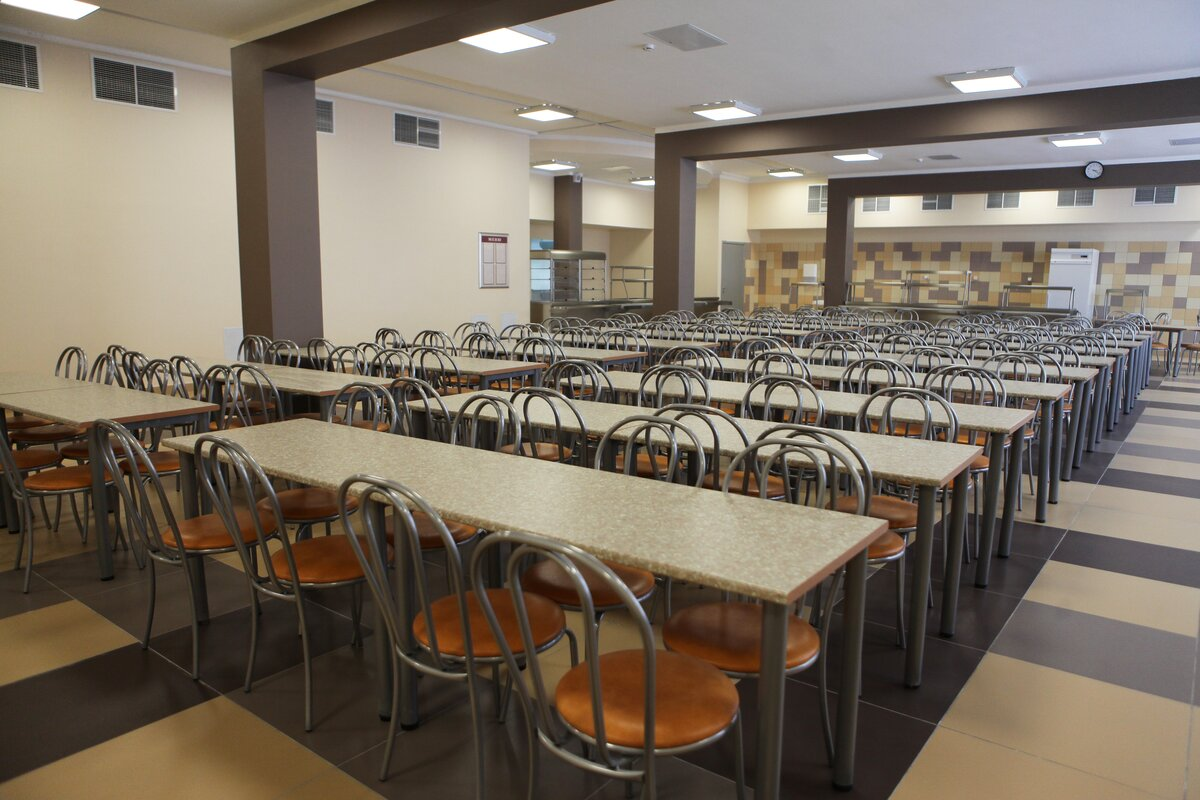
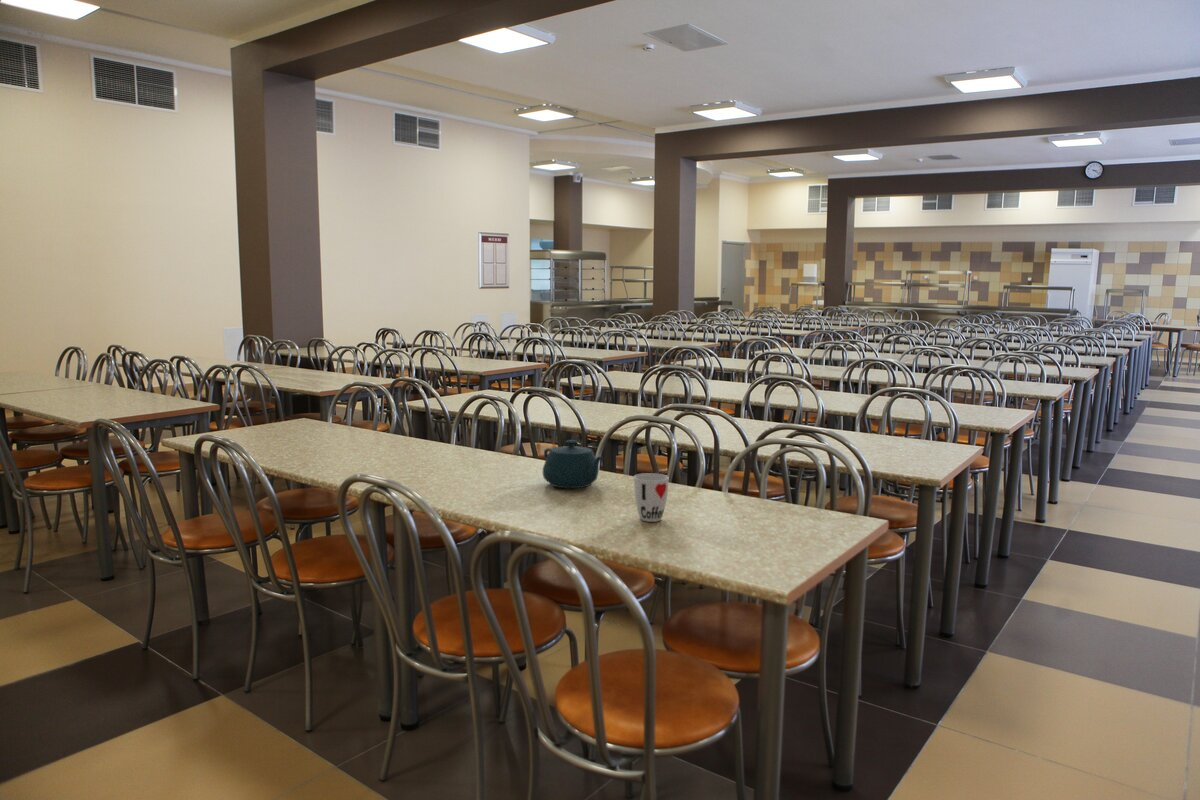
+ cup [633,472,670,523]
+ teapot [542,439,605,489]
